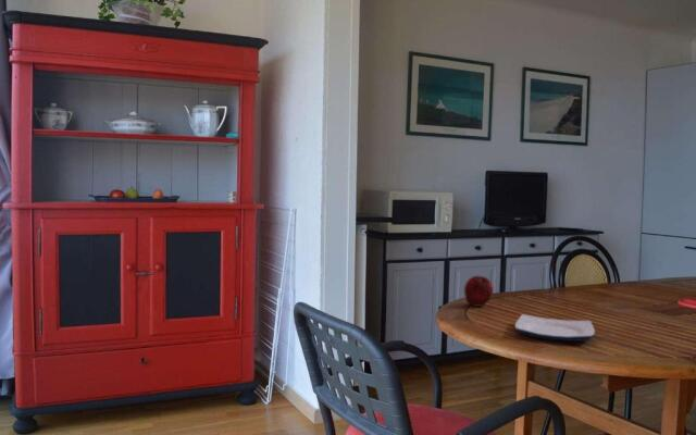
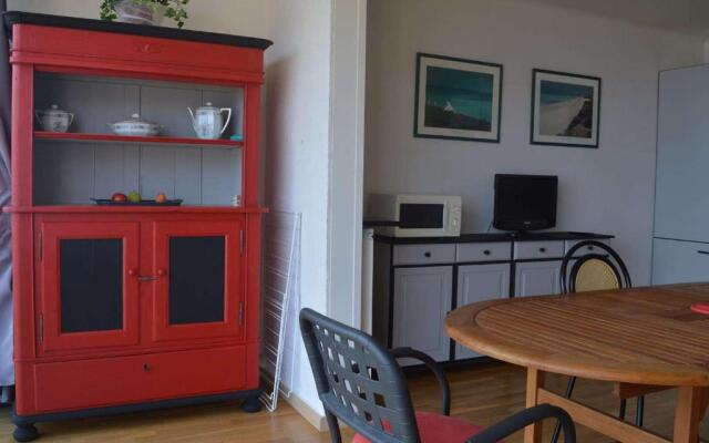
- plate [514,313,596,343]
- apple [463,275,495,308]
